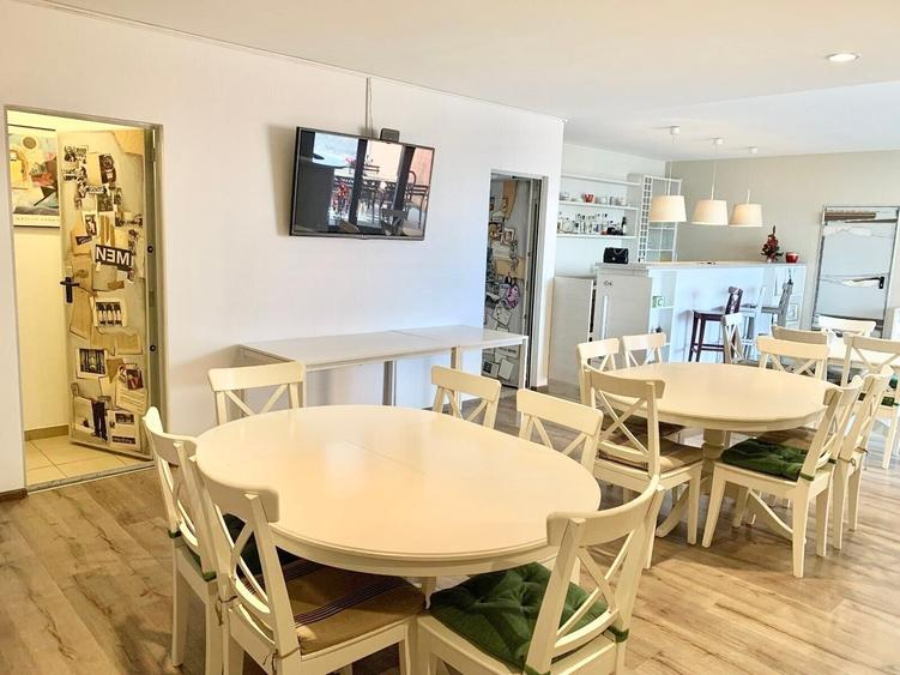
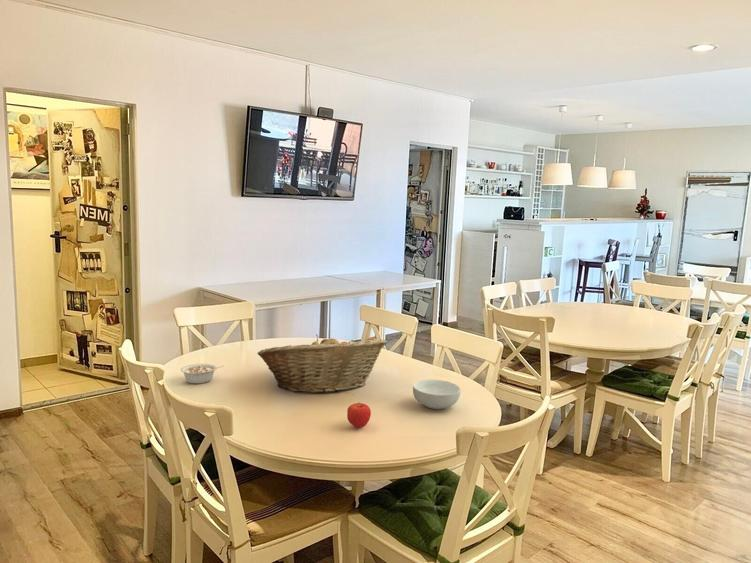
+ fruit basket [256,333,388,394]
+ apple [346,402,372,429]
+ cereal bowl [412,378,462,410]
+ legume [180,363,223,385]
